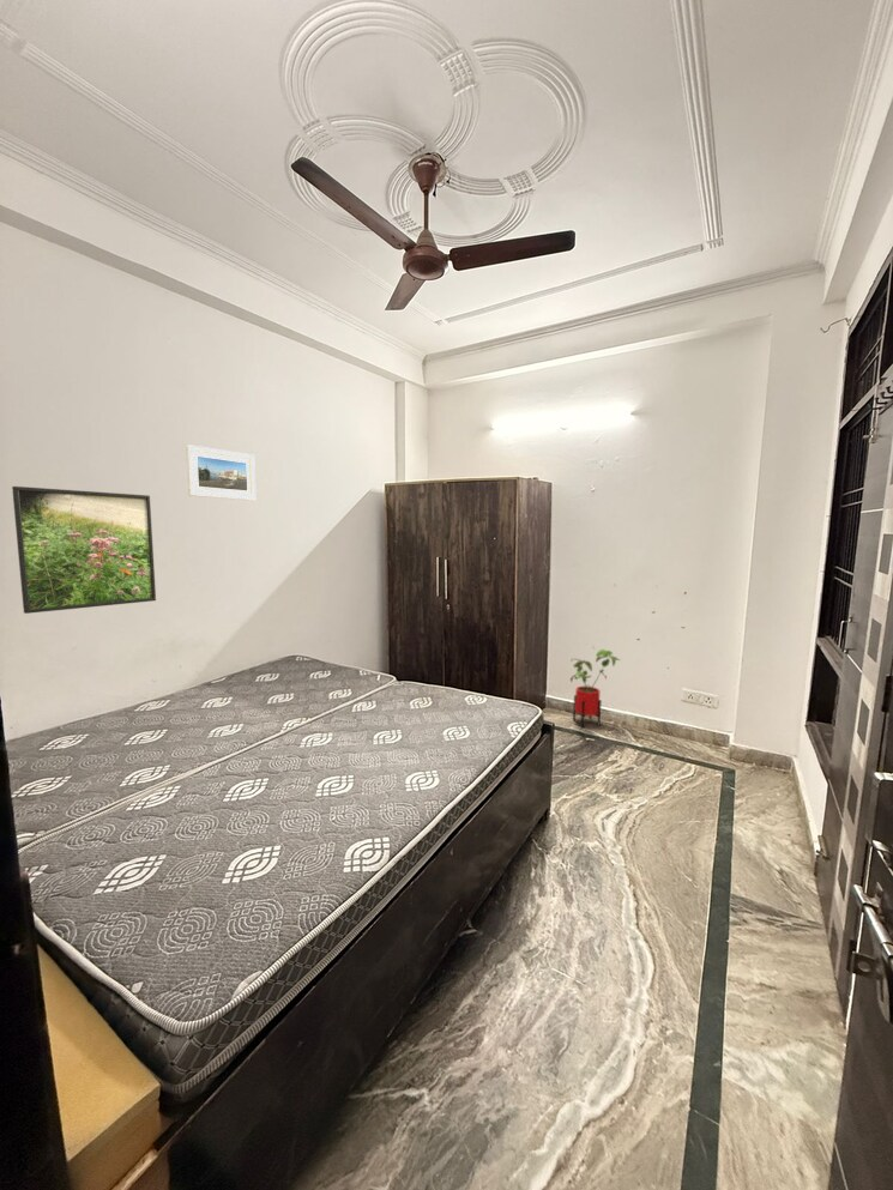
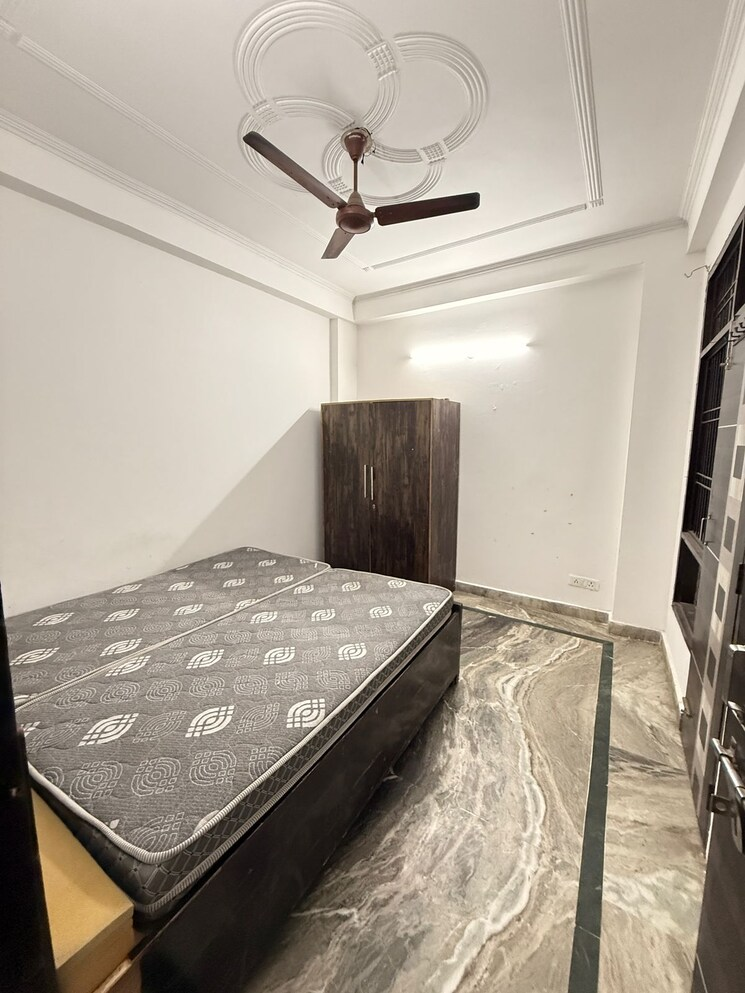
- house plant [569,648,622,729]
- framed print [185,443,257,501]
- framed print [11,485,157,615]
